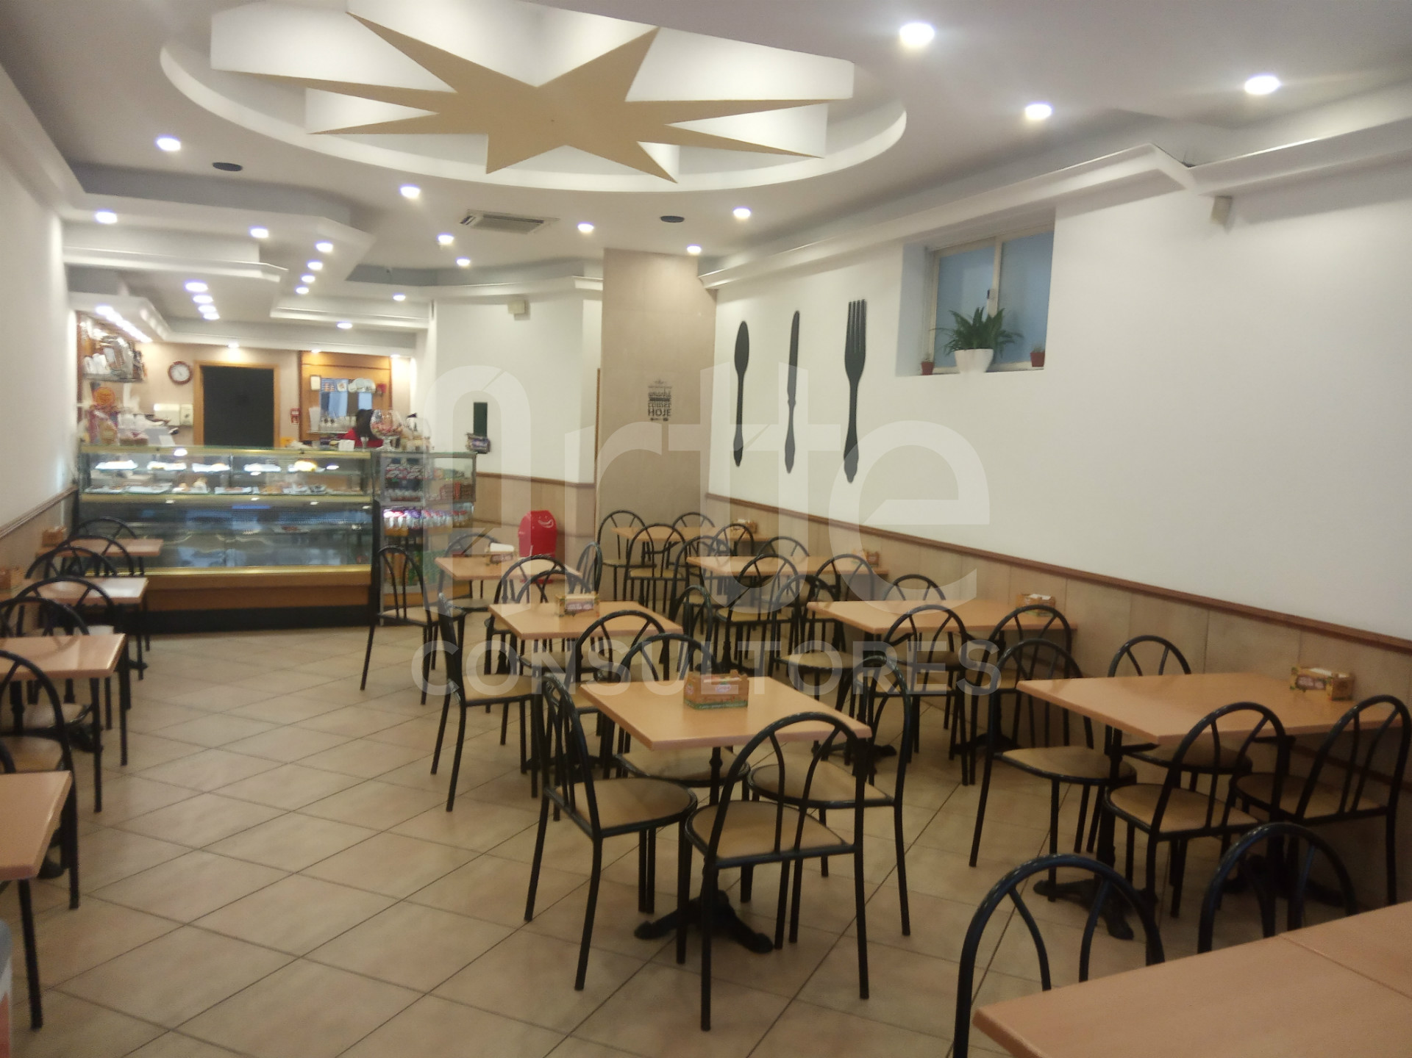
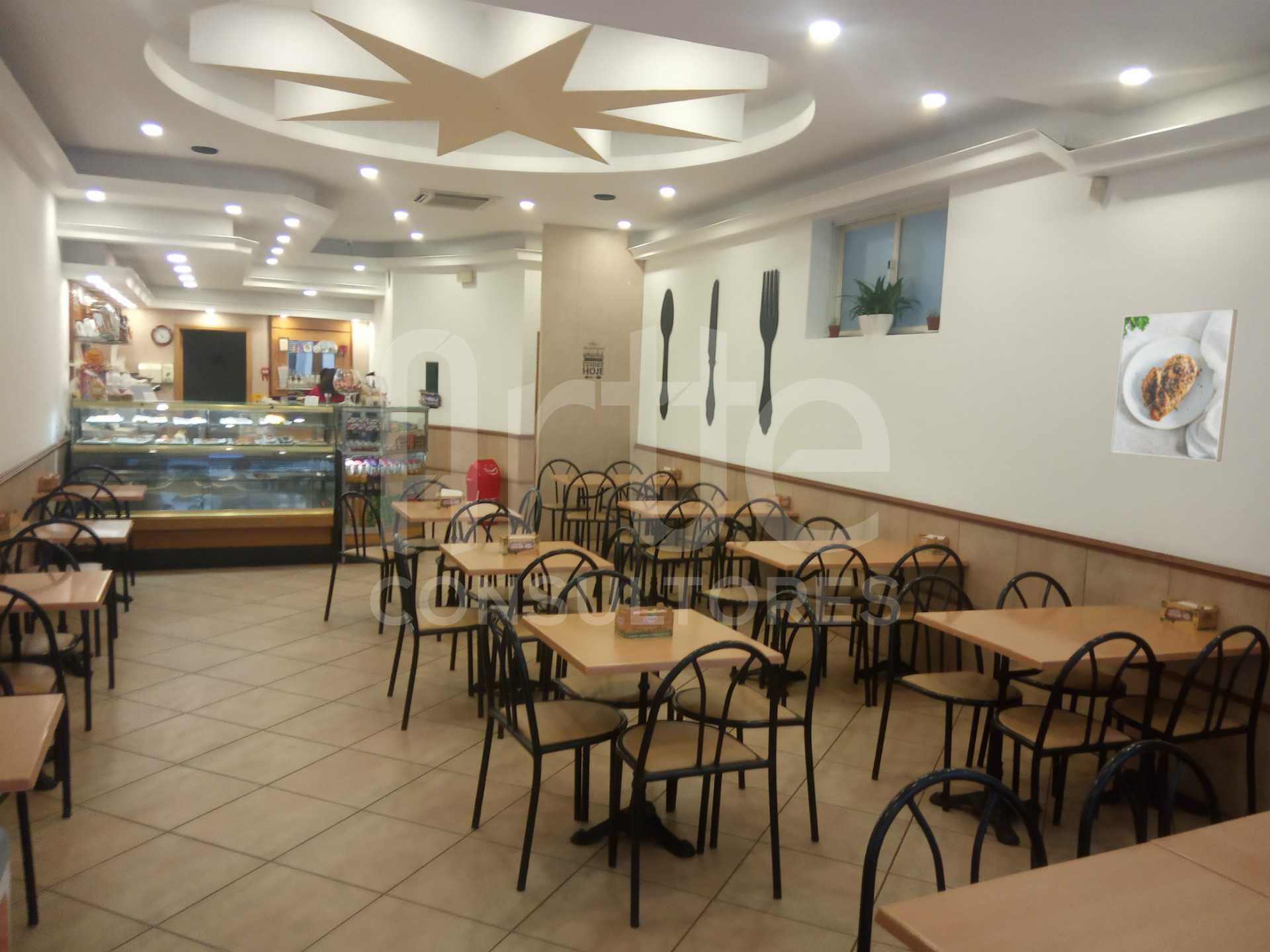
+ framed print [1110,309,1238,462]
